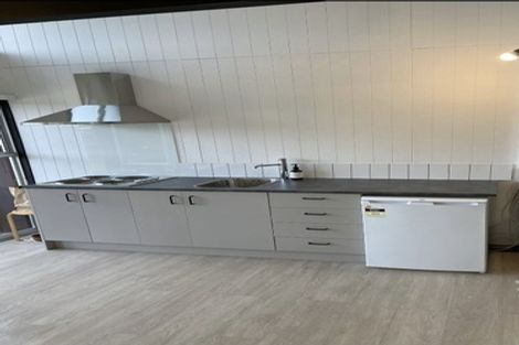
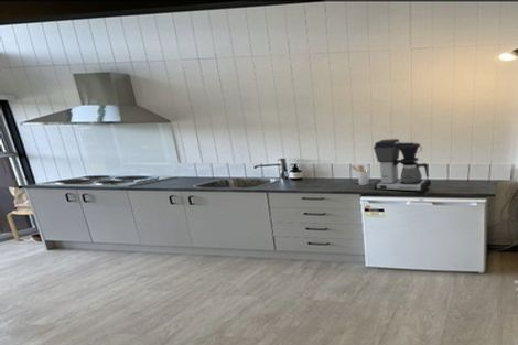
+ coffee maker [373,138,432,194]
+ utensil holder [349,164,370,186]
